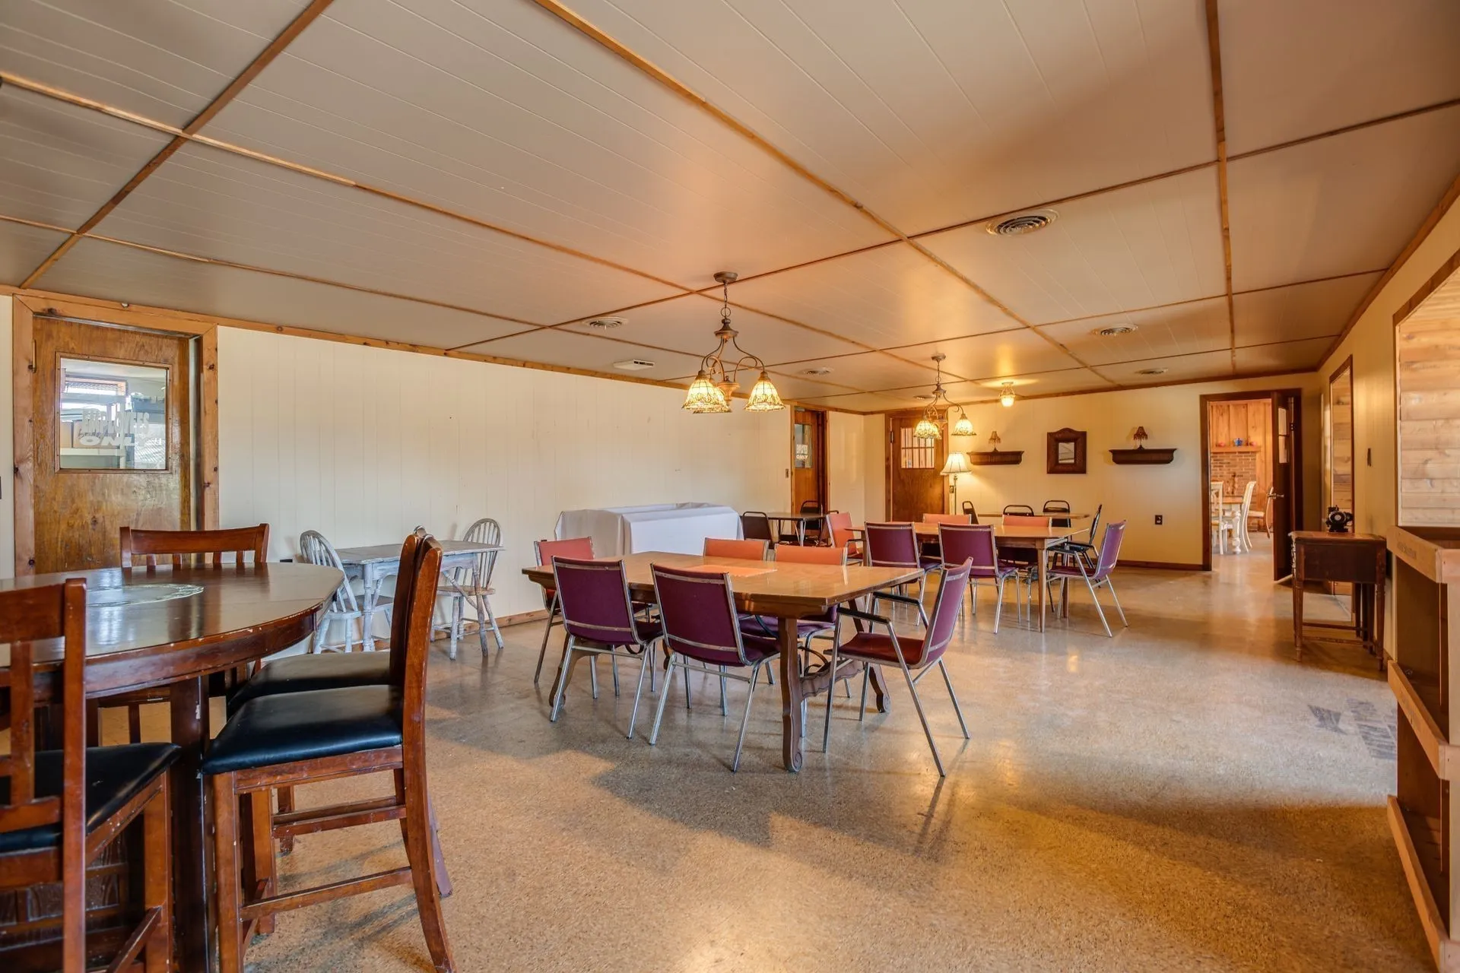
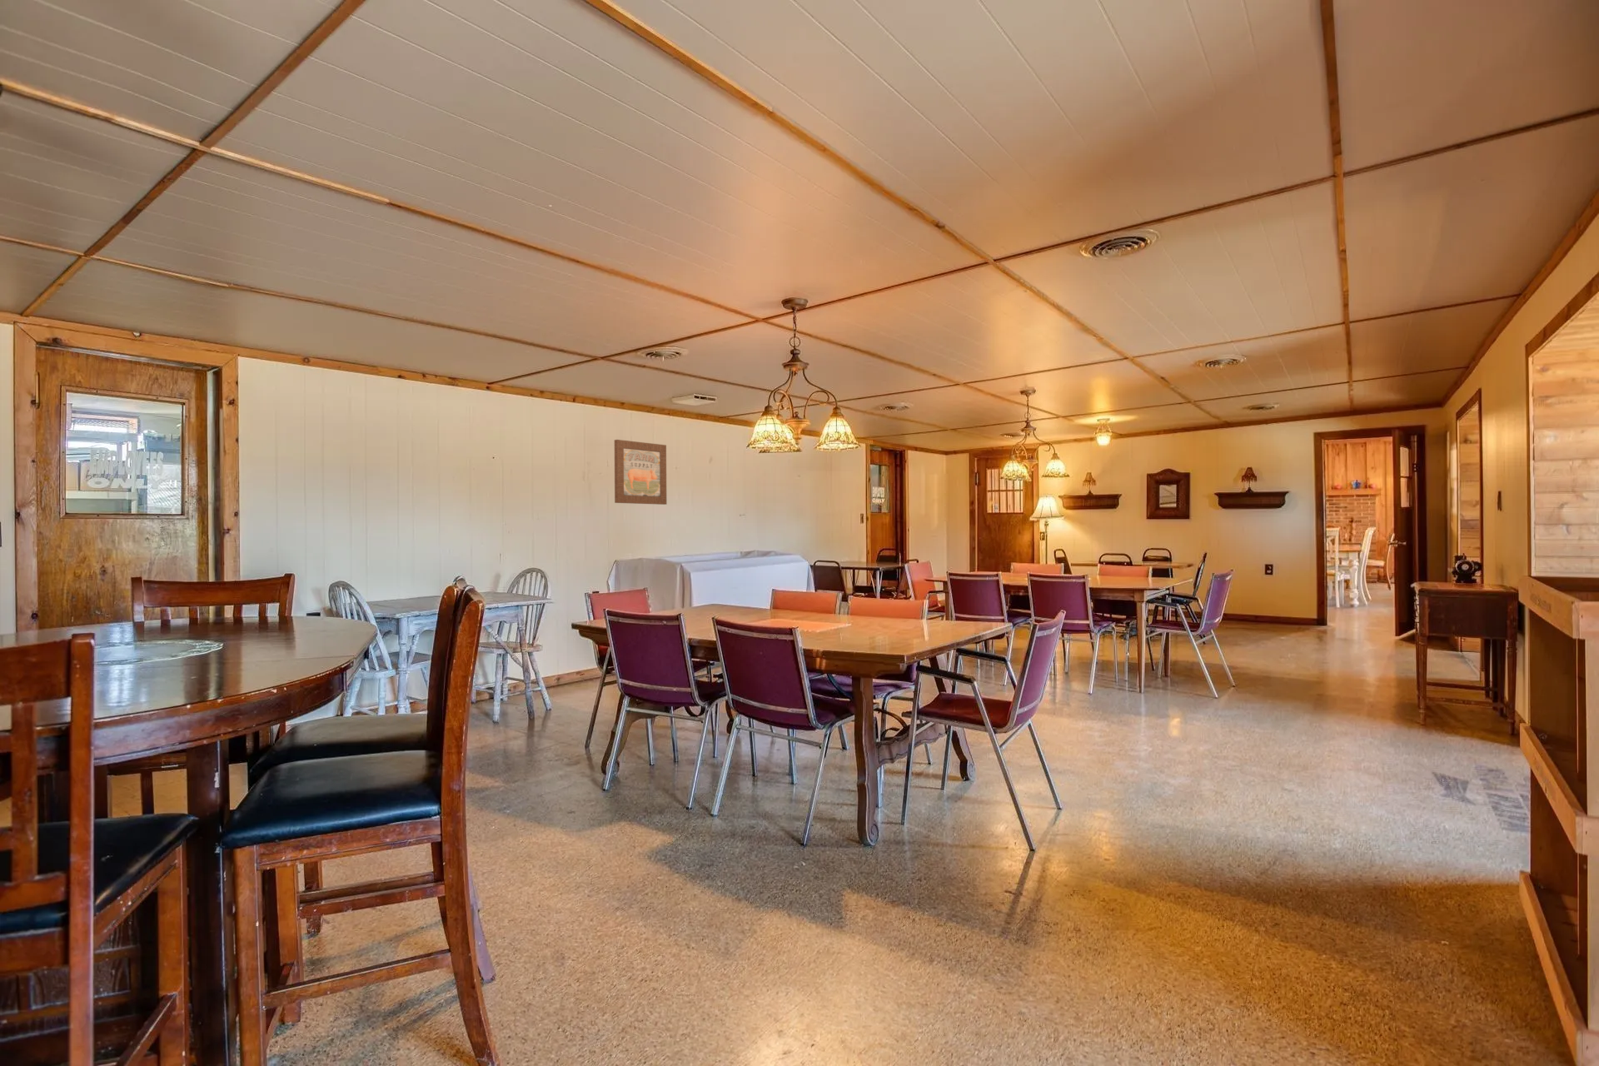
+ wall art [614,439,667,506]
